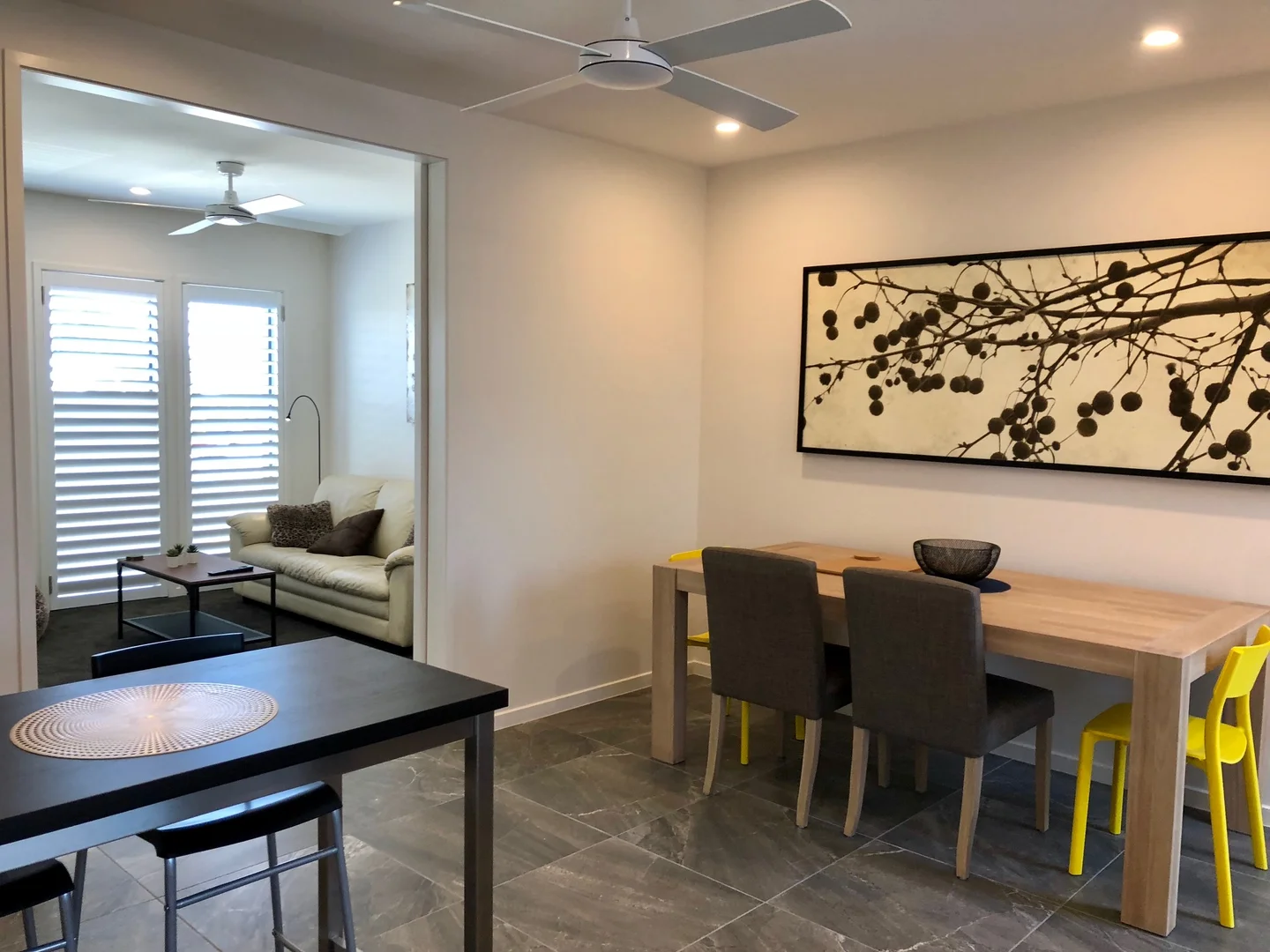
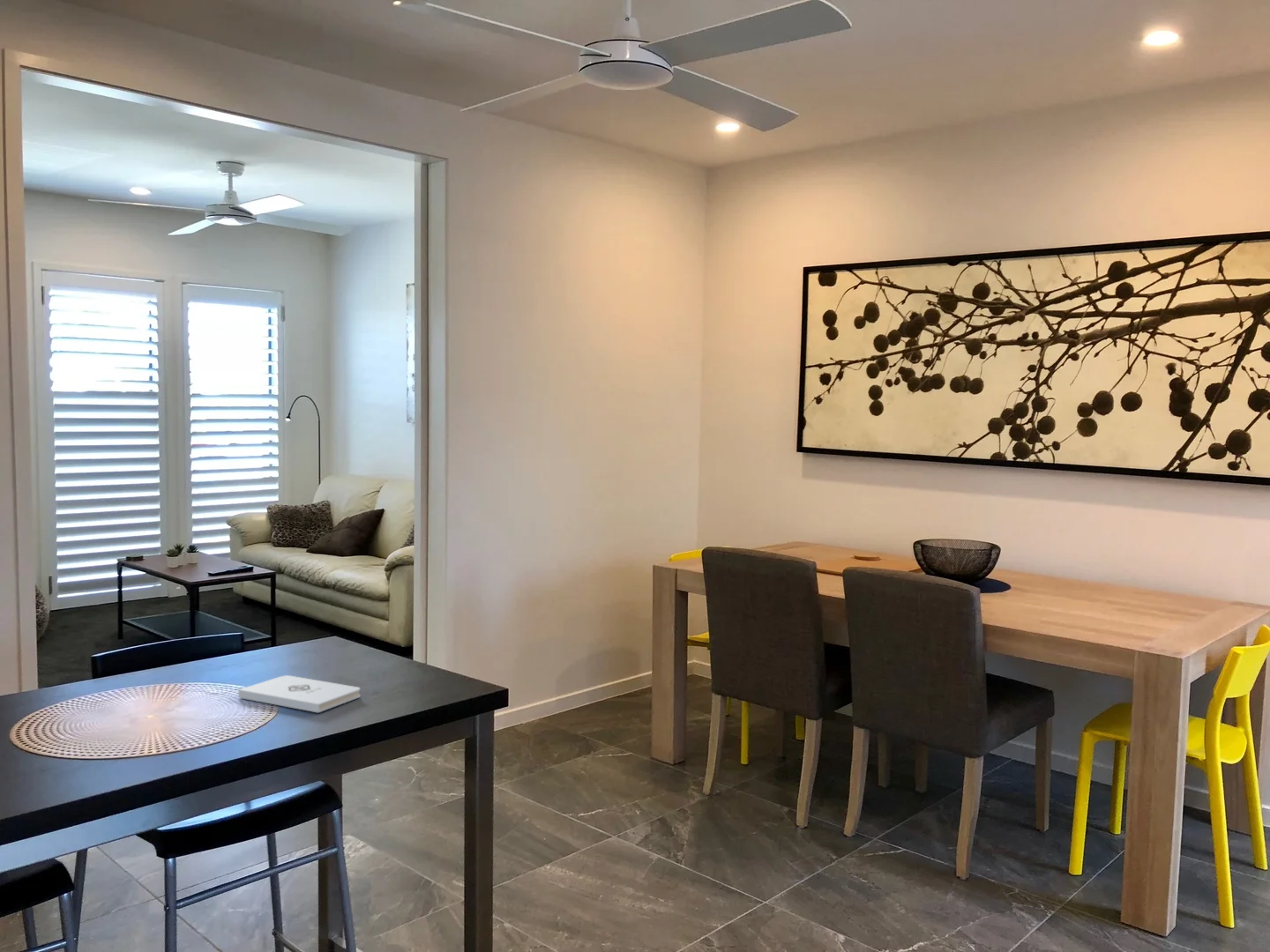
+ notepad [237,674,361,713]
